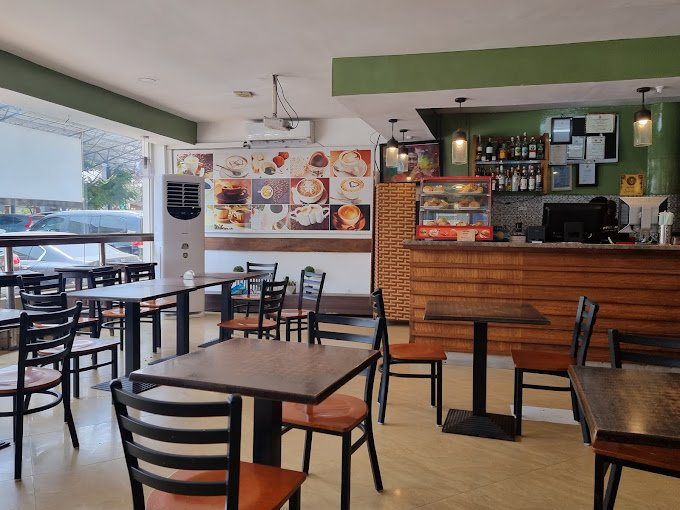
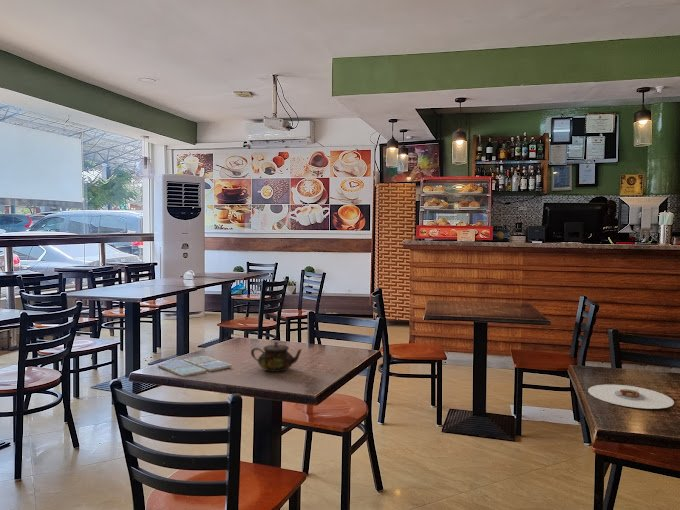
+ teapot [250,341,303,373]
+ drink coaster [157,355,233,378]
+ plate [587,384,675,410]
